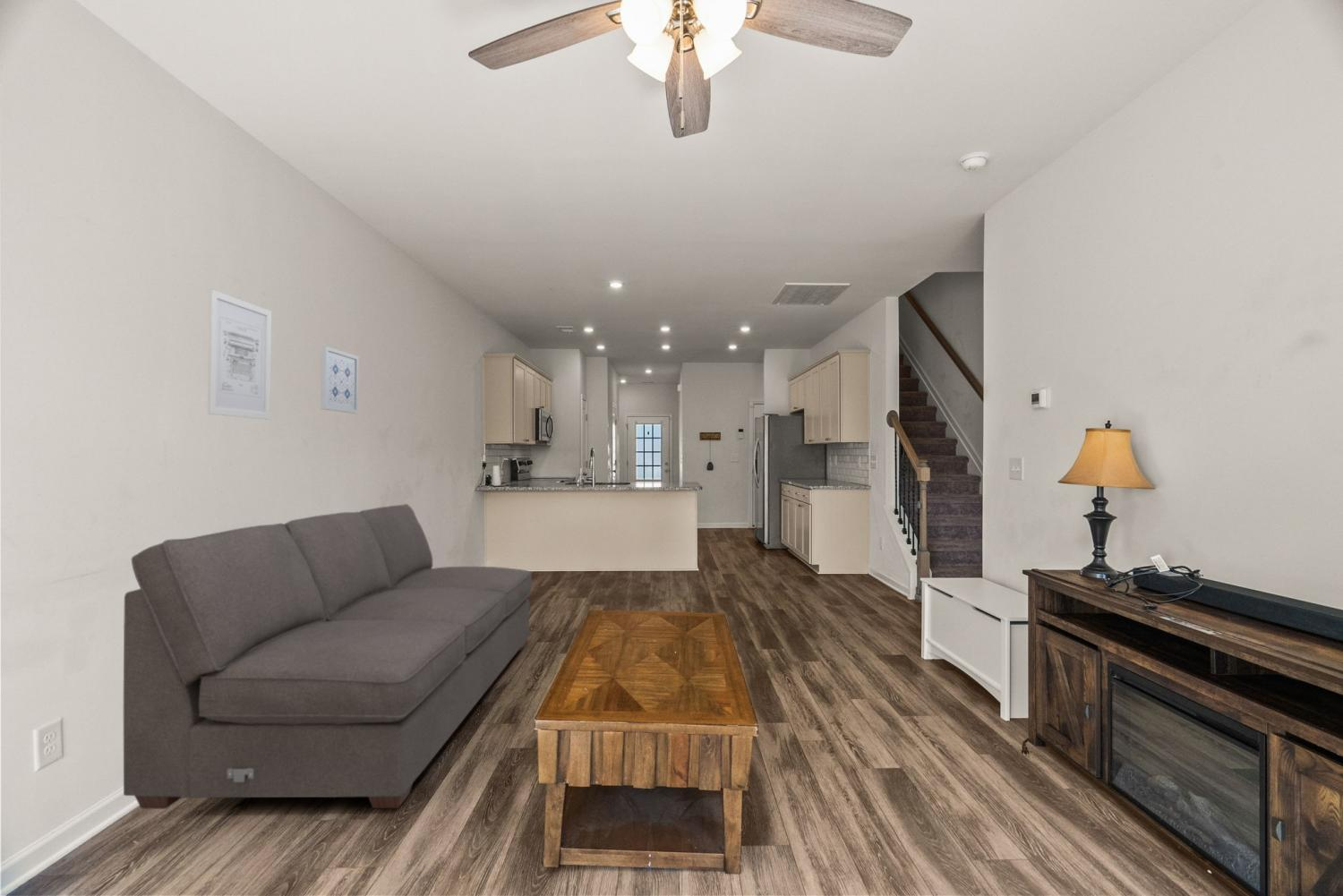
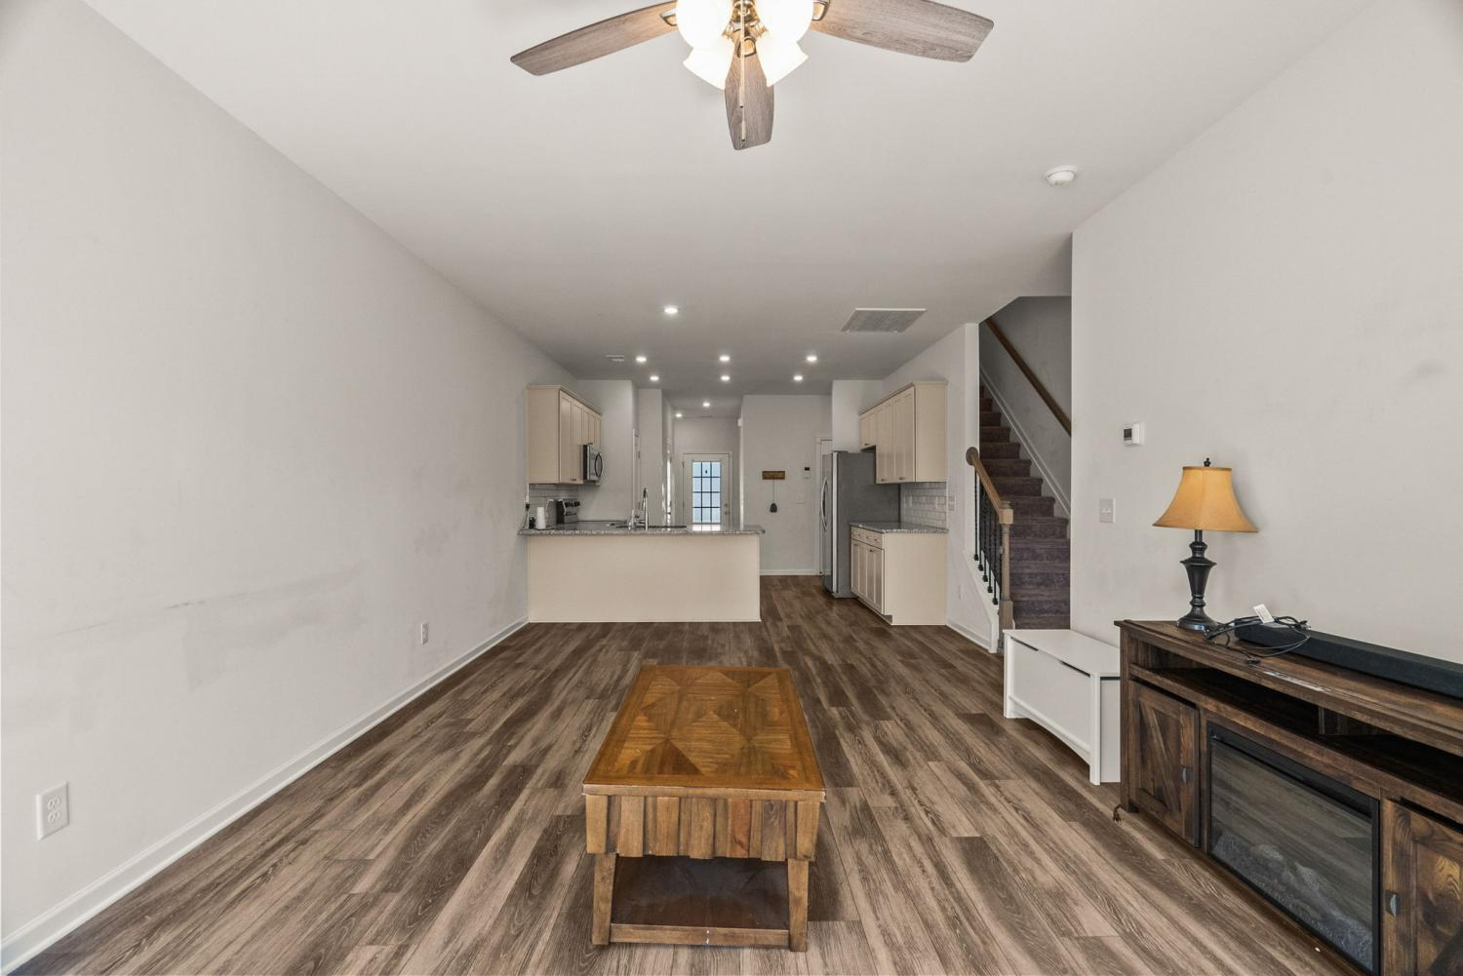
- sofa [123,503,533,810]
- wall art [320,346,360,414]
- wall art [207,289,272,421]
